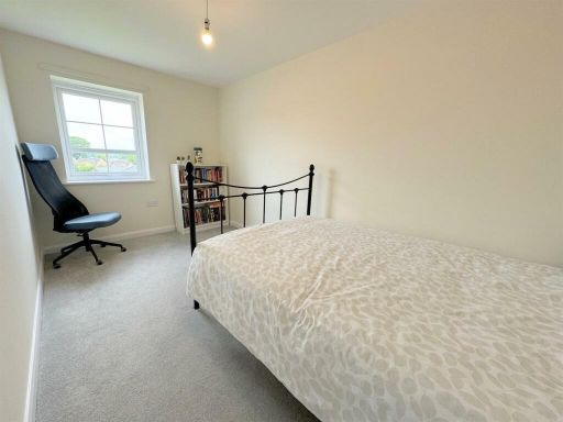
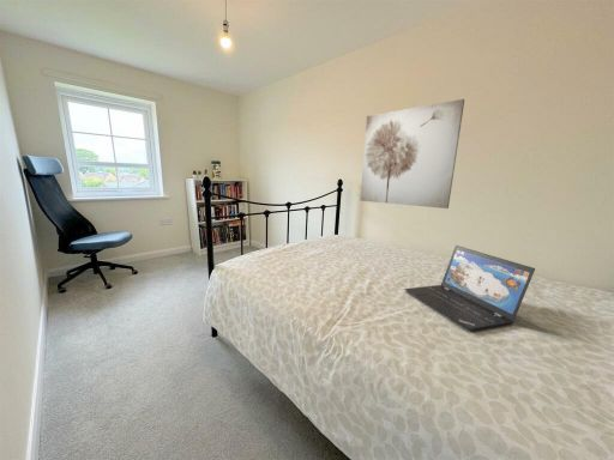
+ wall art [359,98,465,210]
+ laptop [403,244,536,332]
